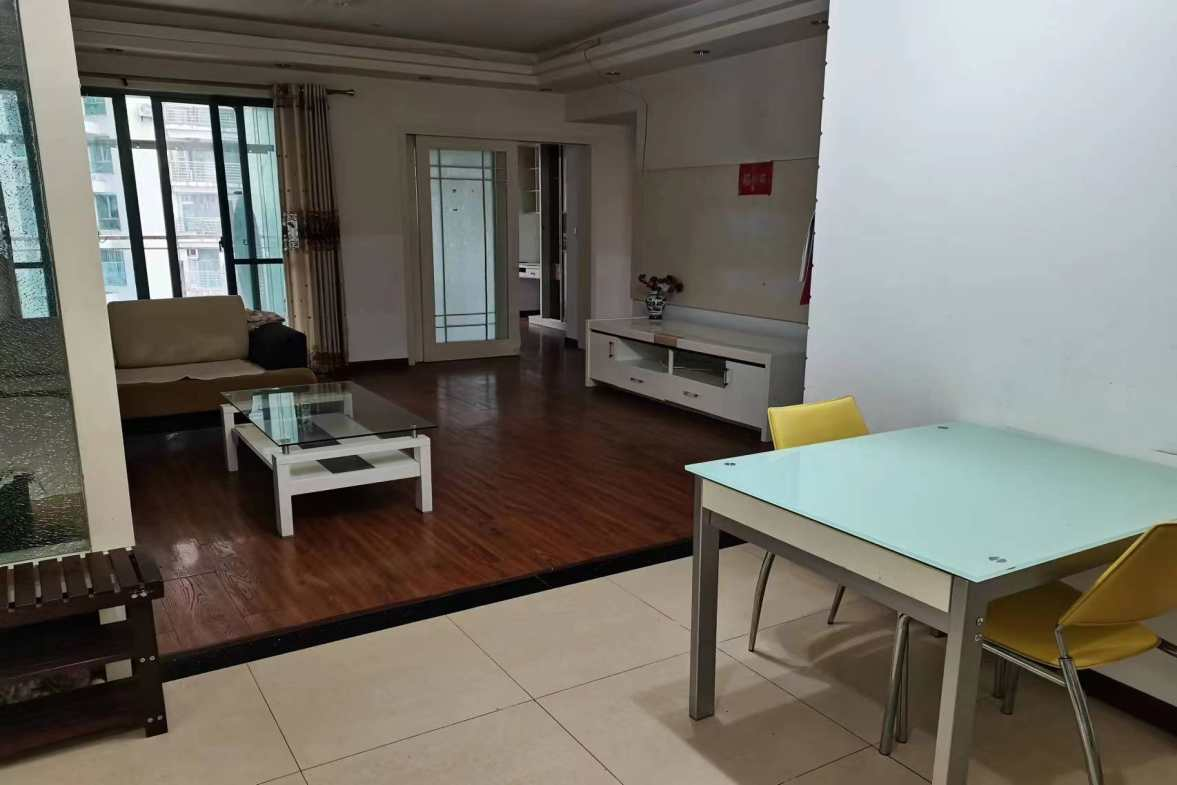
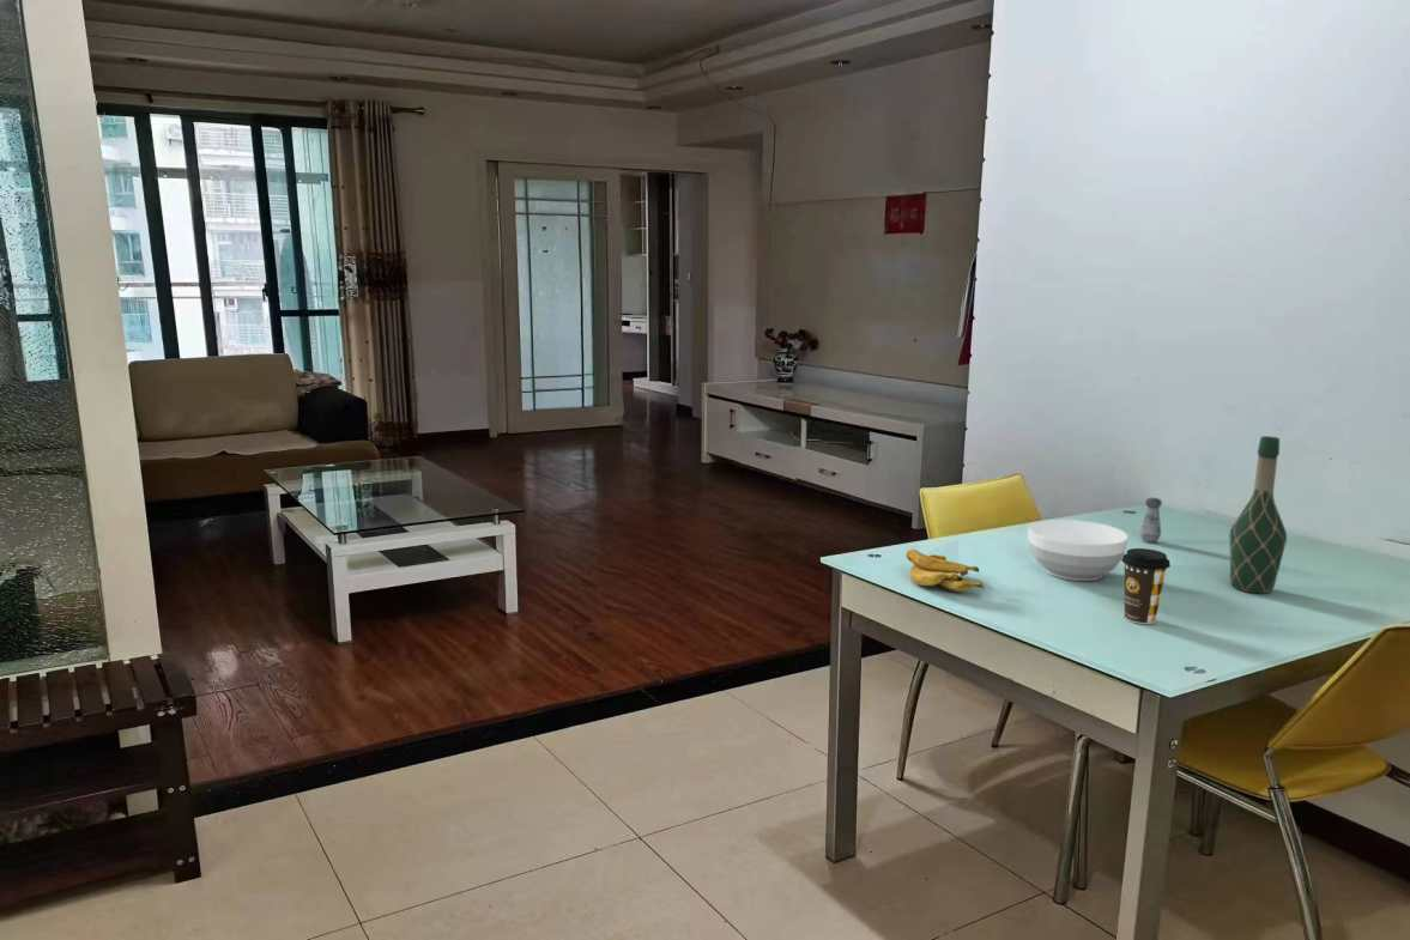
+ bowl [1027,518,1130,582]
+ salt shaker [1138,497,1163,544]
+ coffee cup [1121,547,1172,625]
+ wine bottle [1229,435,1288,594]
+ banana [904,548,986,593]
